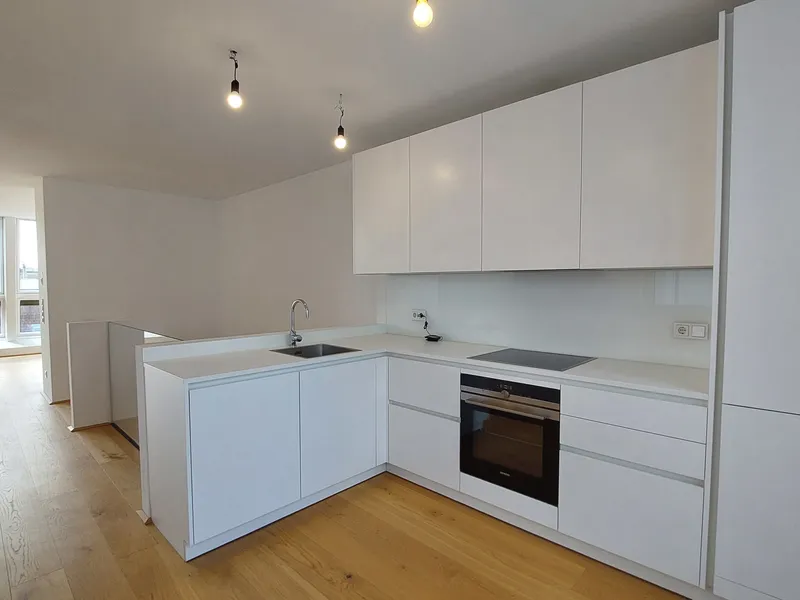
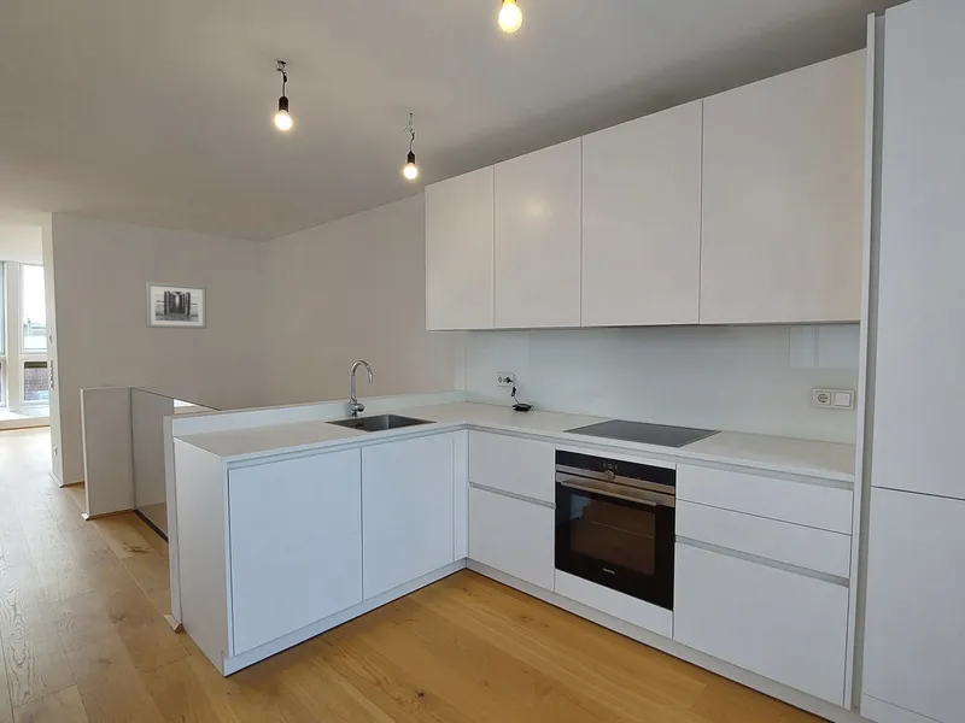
+ wall art [145,281,207,330]
